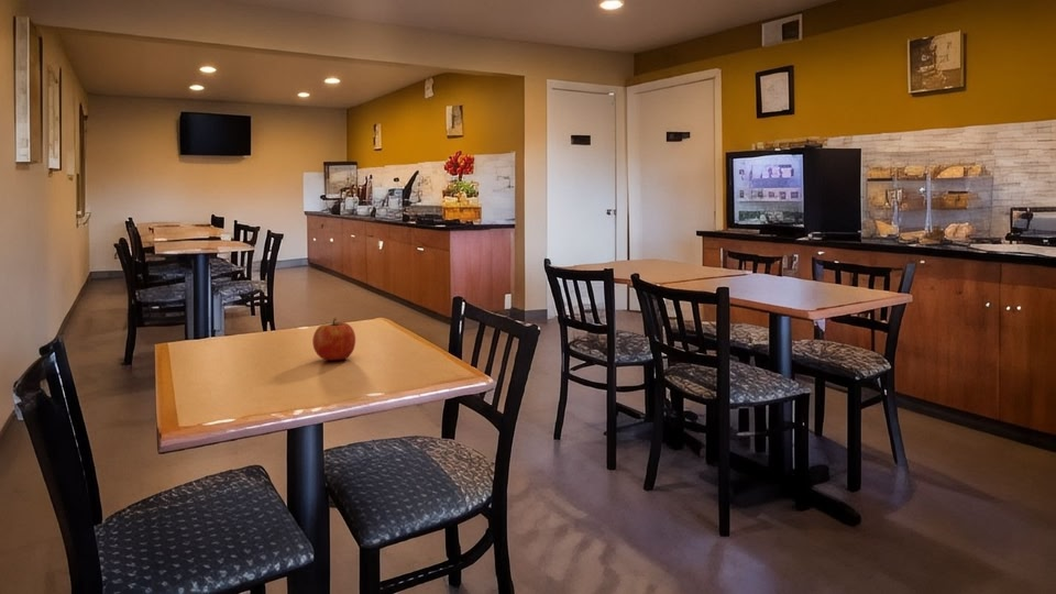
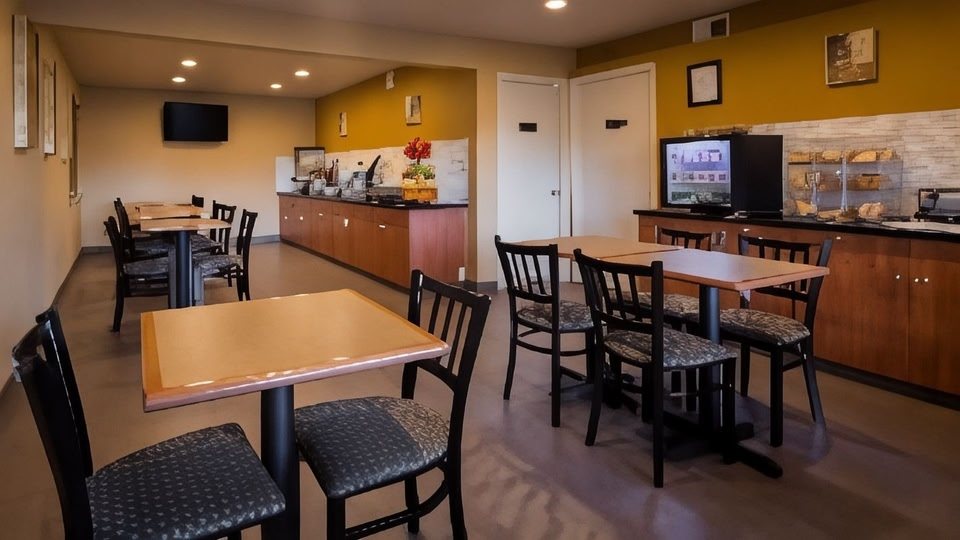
- fruit [311,317,356,361]
